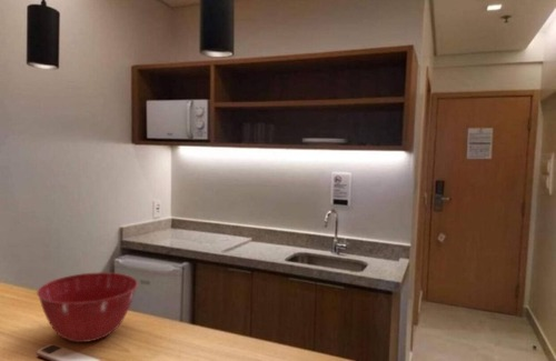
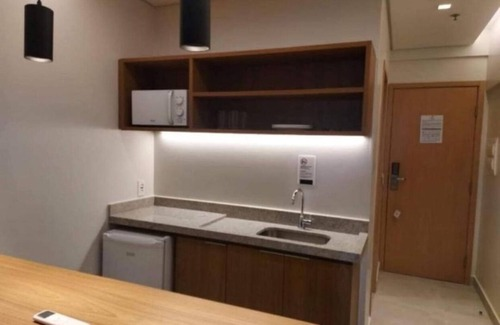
- mixing bowl [36,271,139,343]
